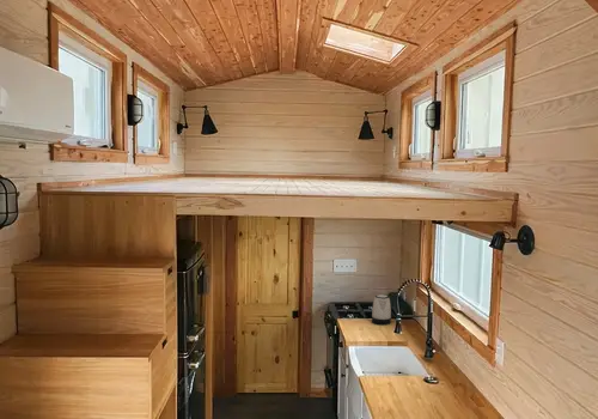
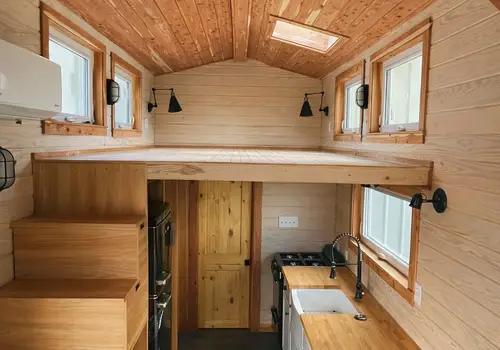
- kettle [371,293,392,326]
